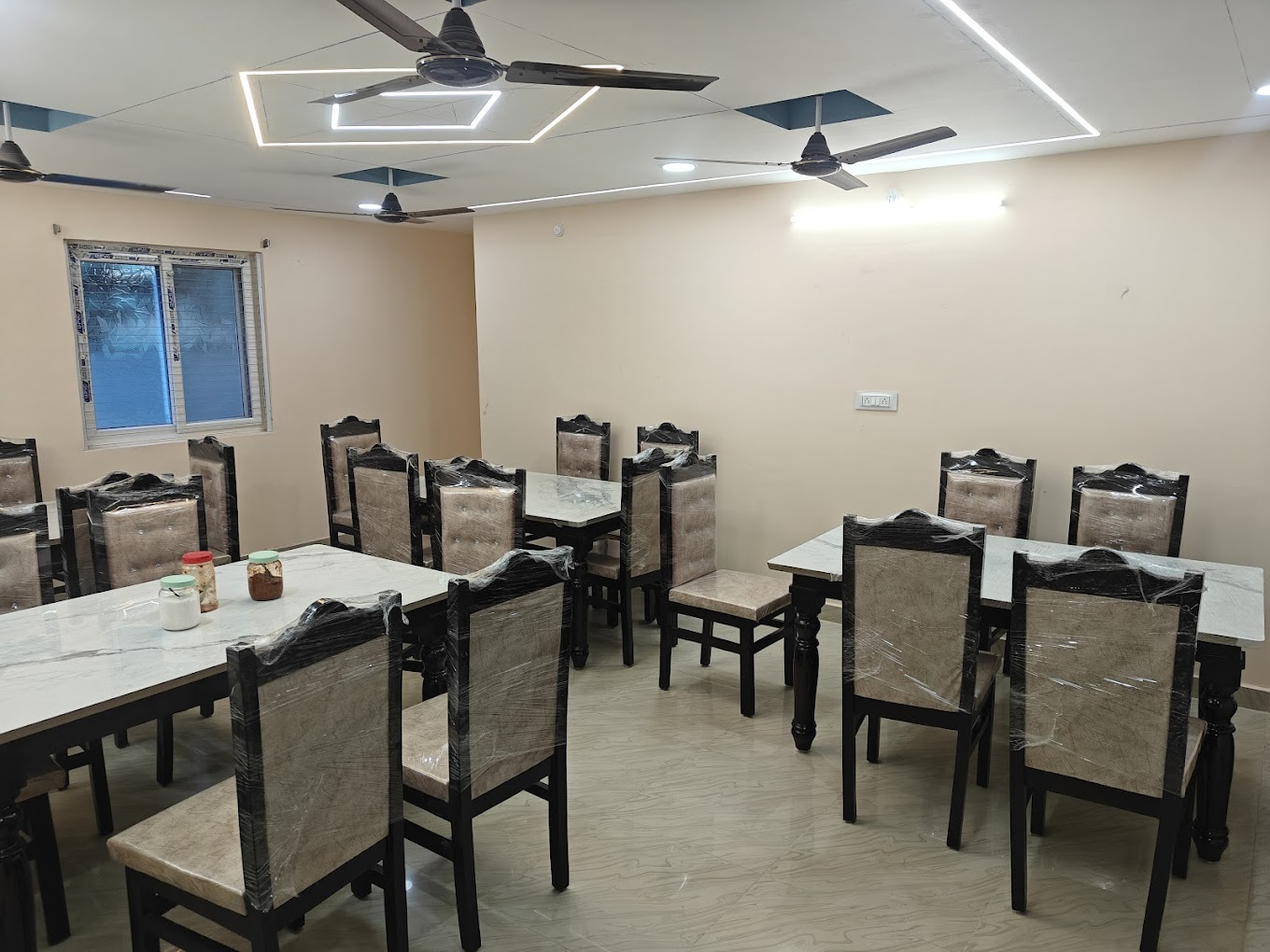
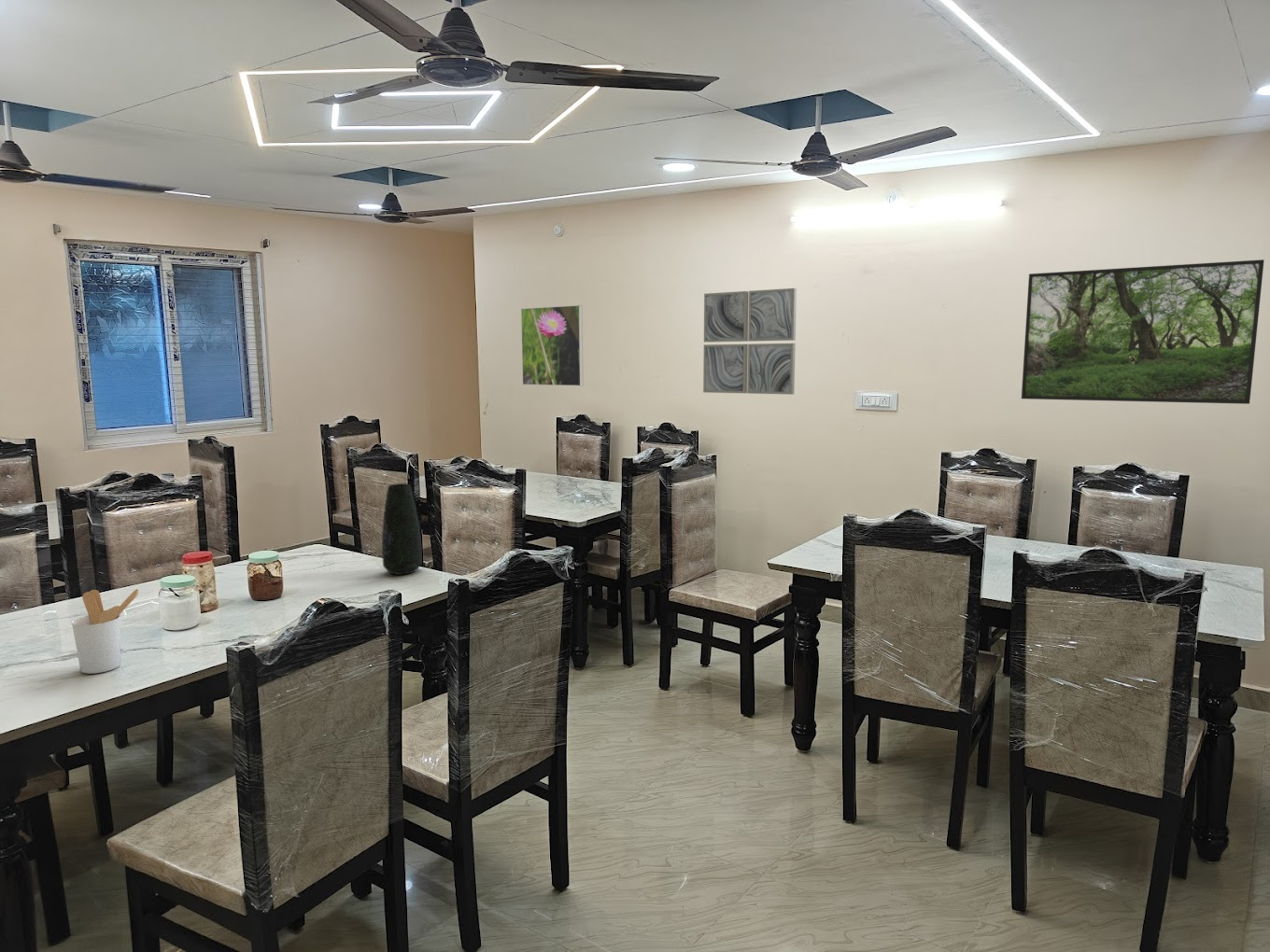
+ vase [381,483,423,576]
+ wall art [702,287,797,396]
+ utensil holder [71,588,140,675]
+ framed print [520,304,584,387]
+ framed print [1021,259,1265,405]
